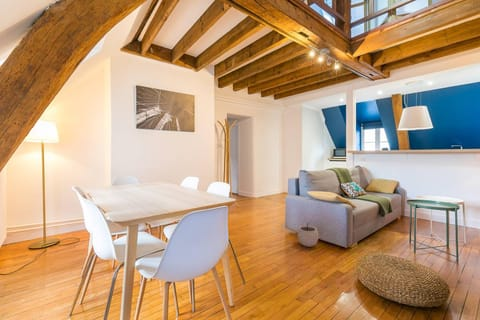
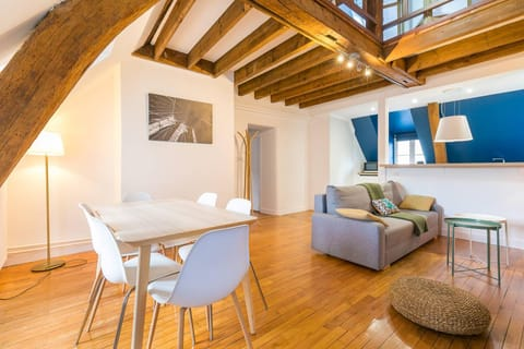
- plant pot [297,221,319,248]
